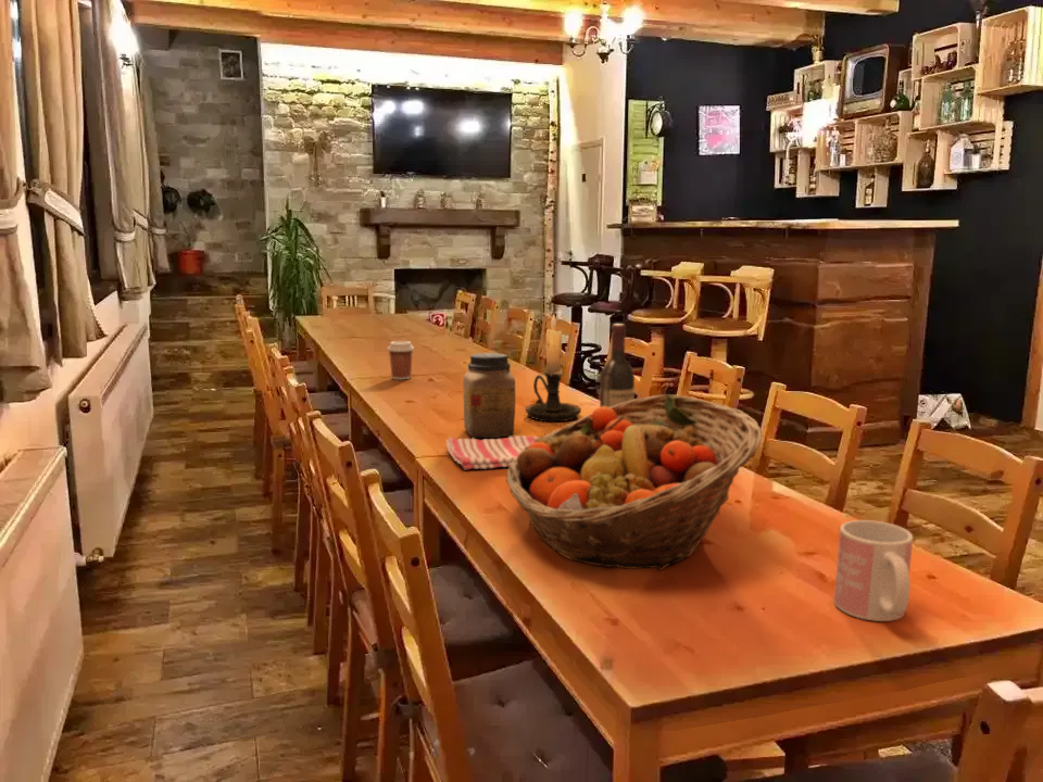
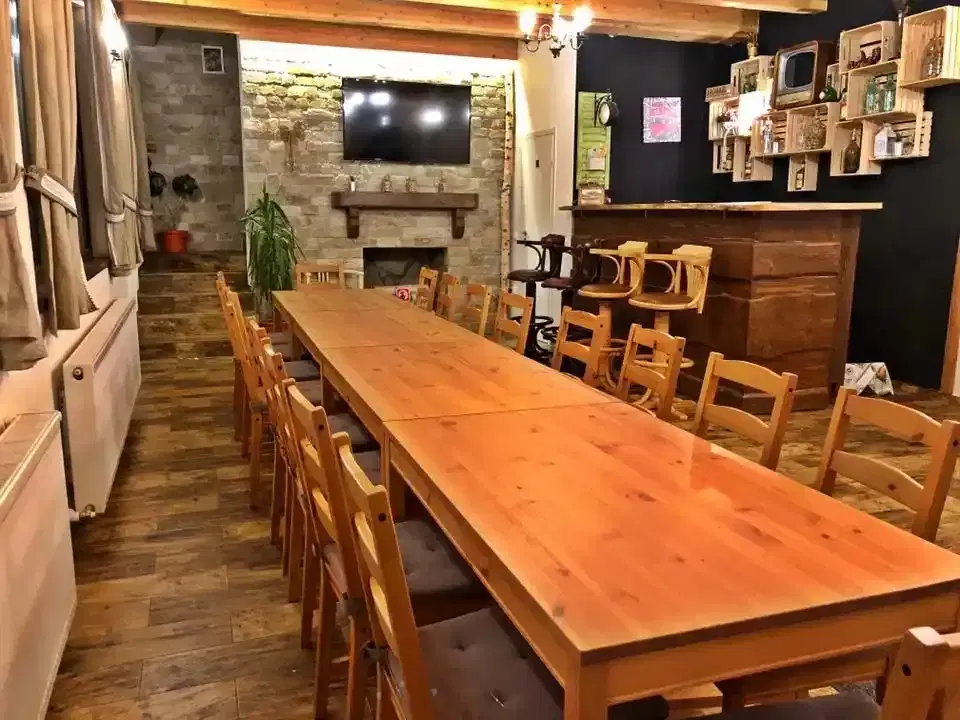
- coffee cup [386,340,415,380]
- jar [462,352,516,439]
- candle holder [525,313,582,422]
- fruit basket [505,393,763,570]
- mug [833,519,914,622]
- wine bottle [599,323,636,407]
- dish towel [444,434,539,471]
